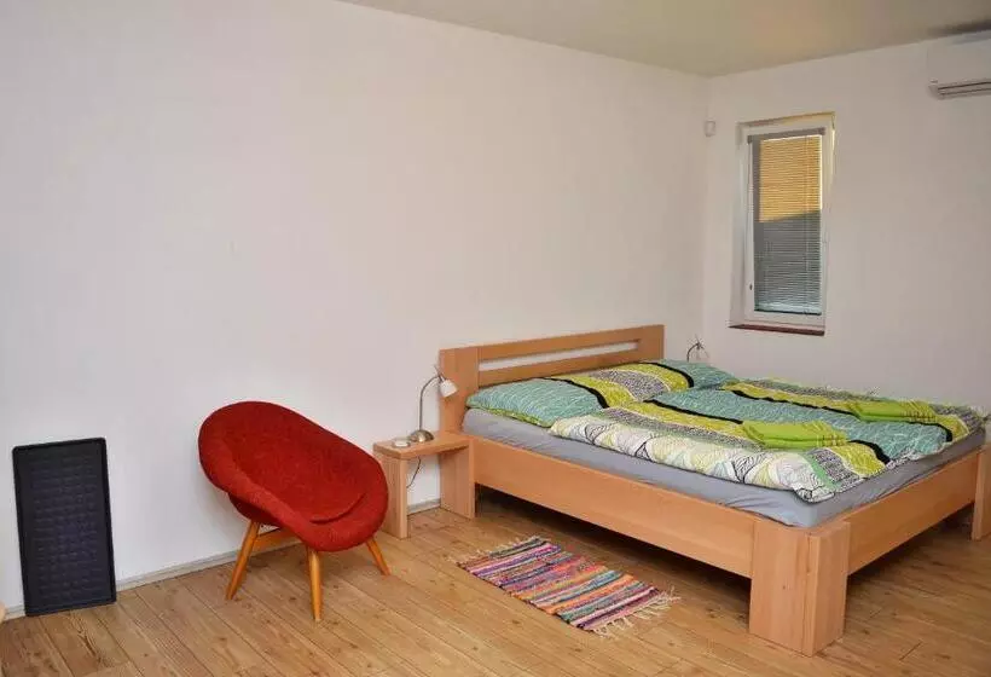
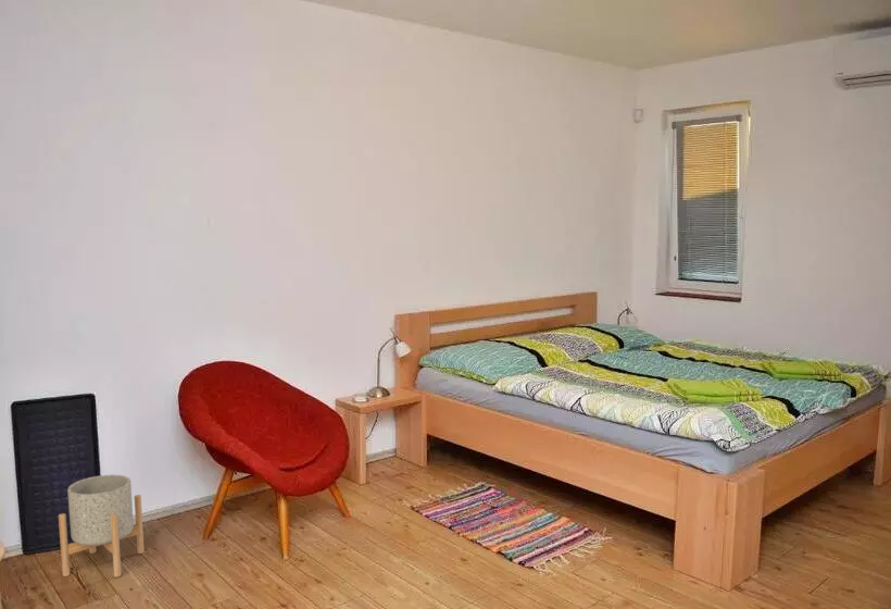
+ planter [58,474,146,579]
